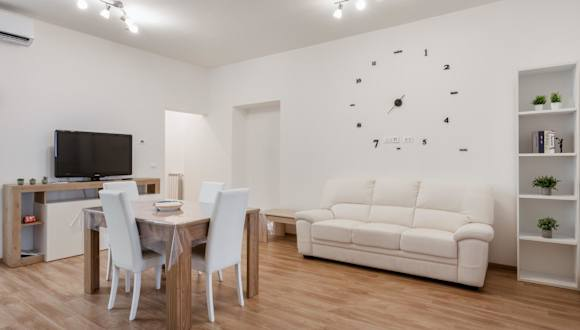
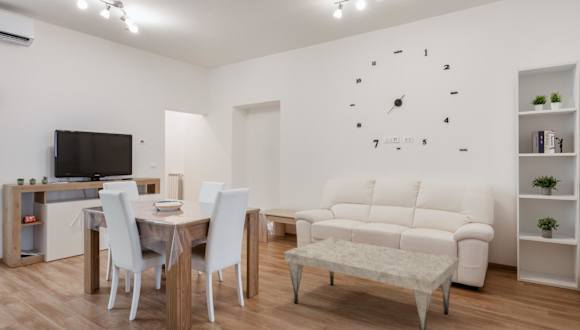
+ coffee table [283,236,460,330]
